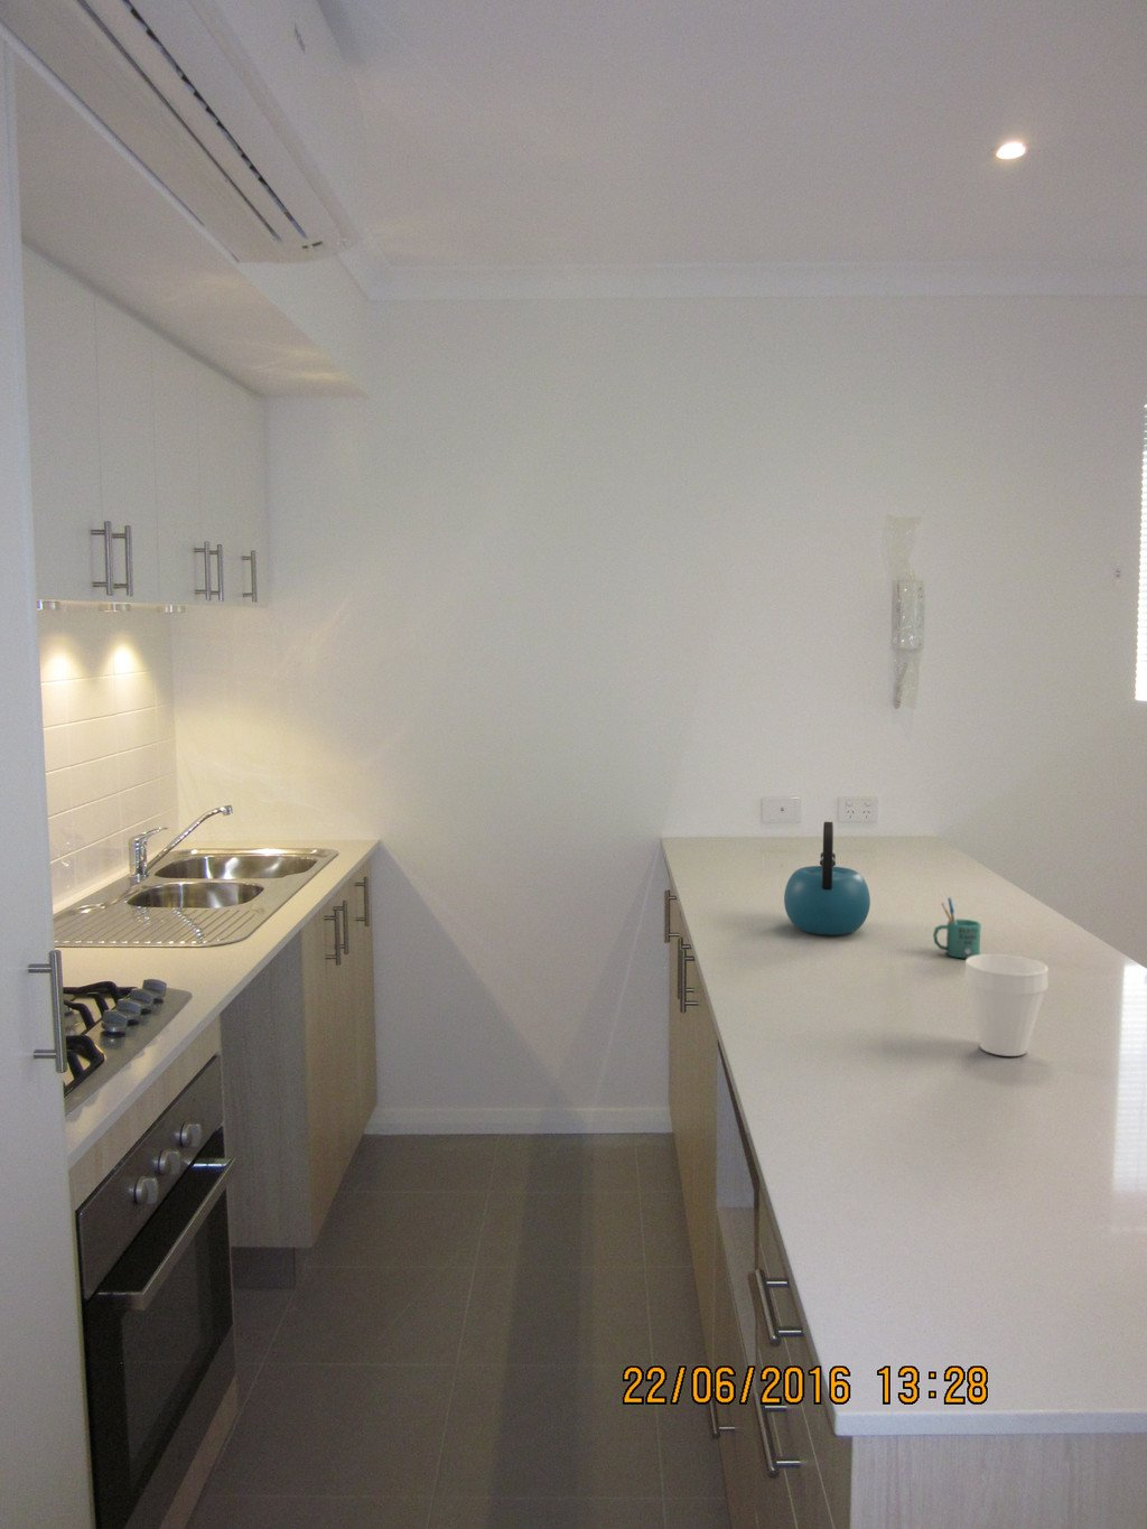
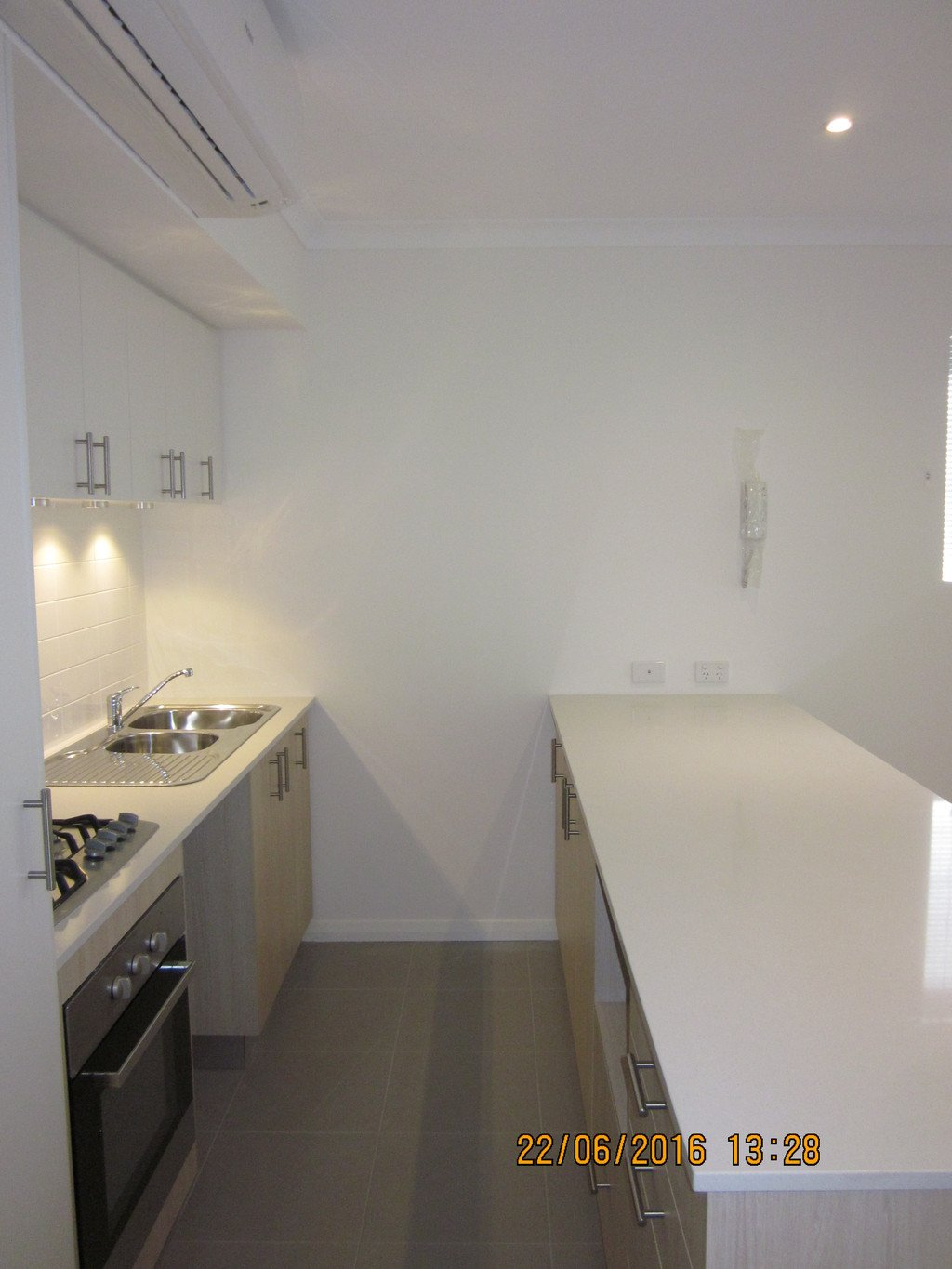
- mug [933,896,982,959]
- kettle [783,821,871,936]
- cup [964,953,1049,1058]
